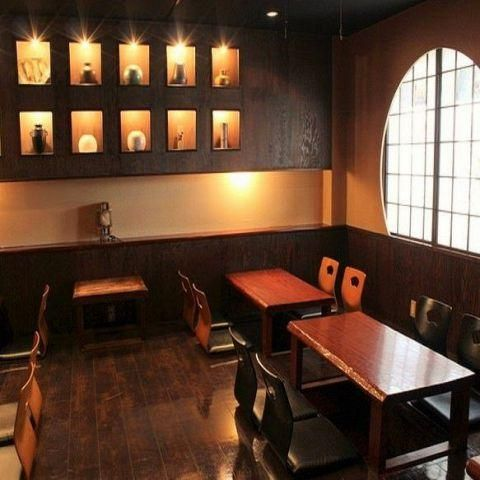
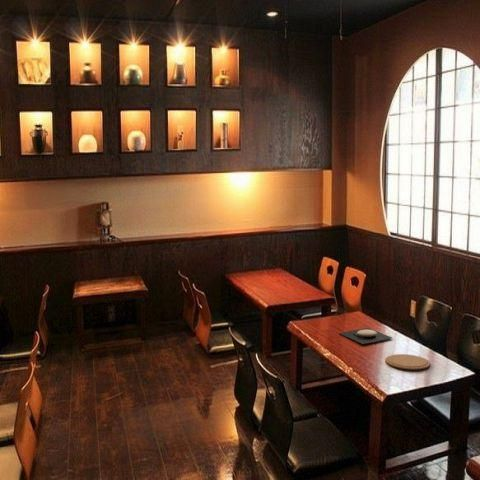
+ plate [384,353,431,371]
+ plate [338,327,393,345]
